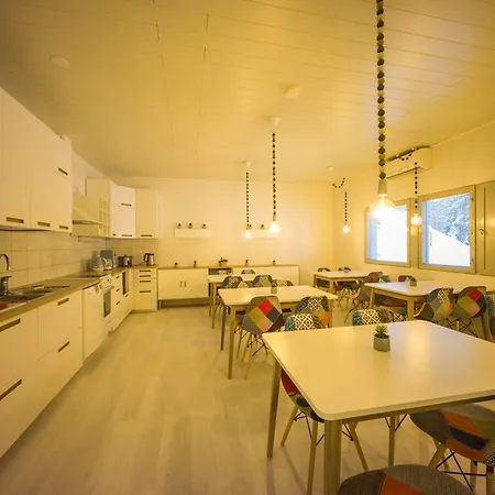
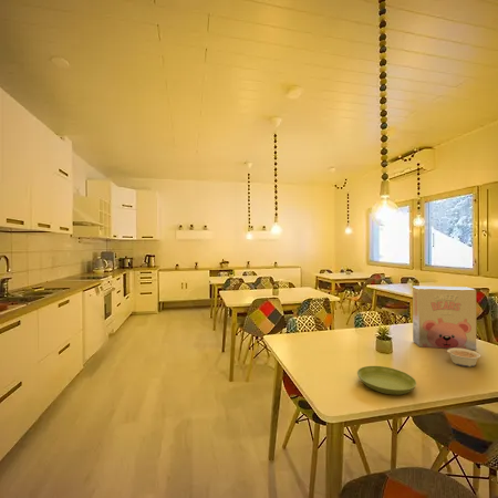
+ legume [444,347,481,367]
+ cereal box [412,286,477,351]
+ saucer [356,365,417,396]
